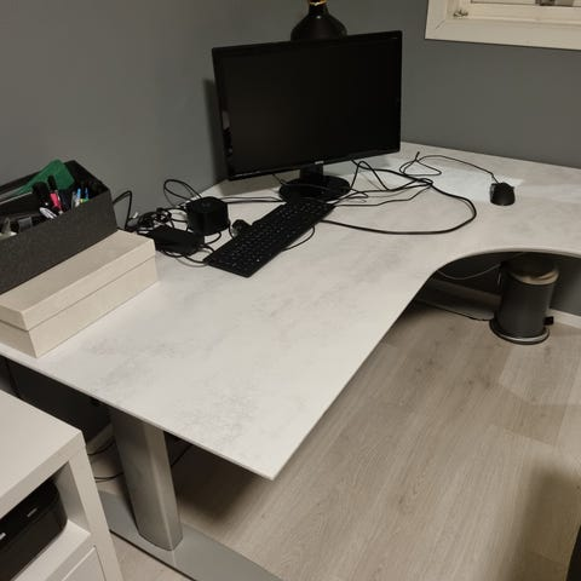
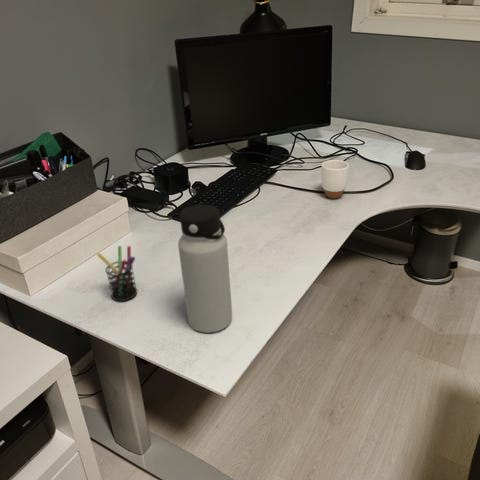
+ pen holder [96,245,138,302]
+ mug [320,159,350,199]
+ water bottle [177,204,233,333]
